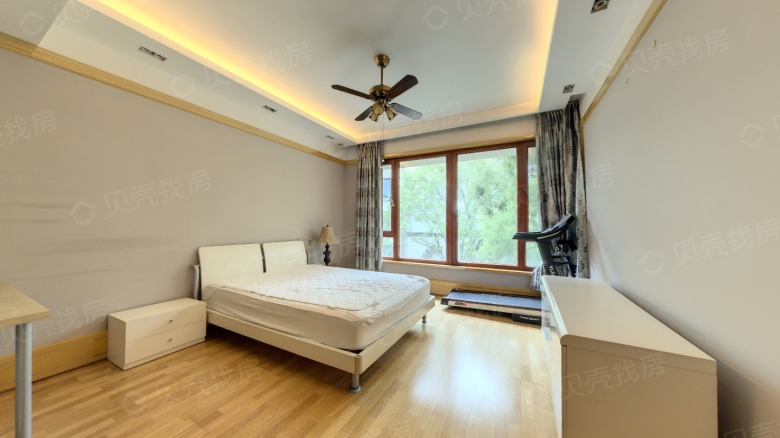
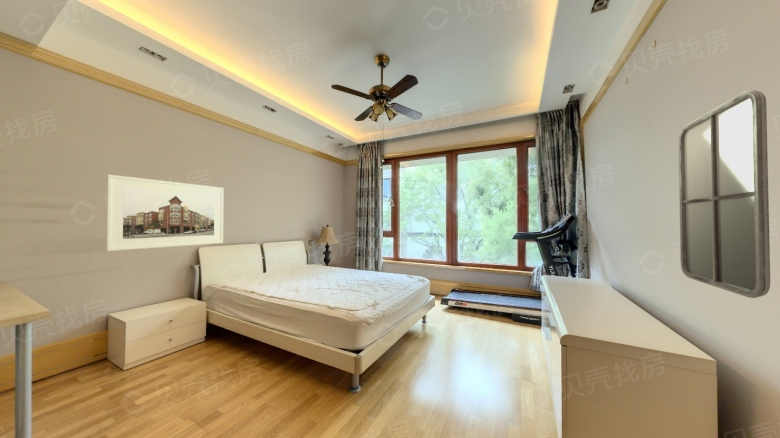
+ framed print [105,174,224,252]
+ home mirror [678,89,771,299]
